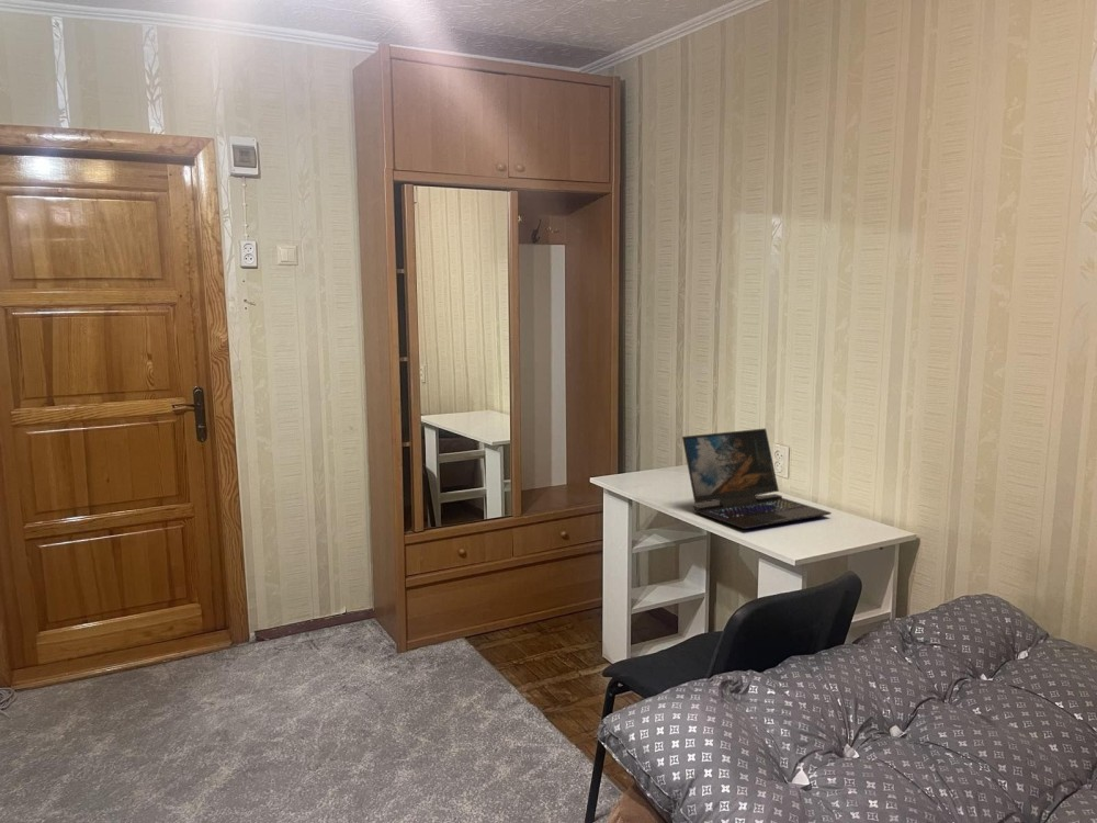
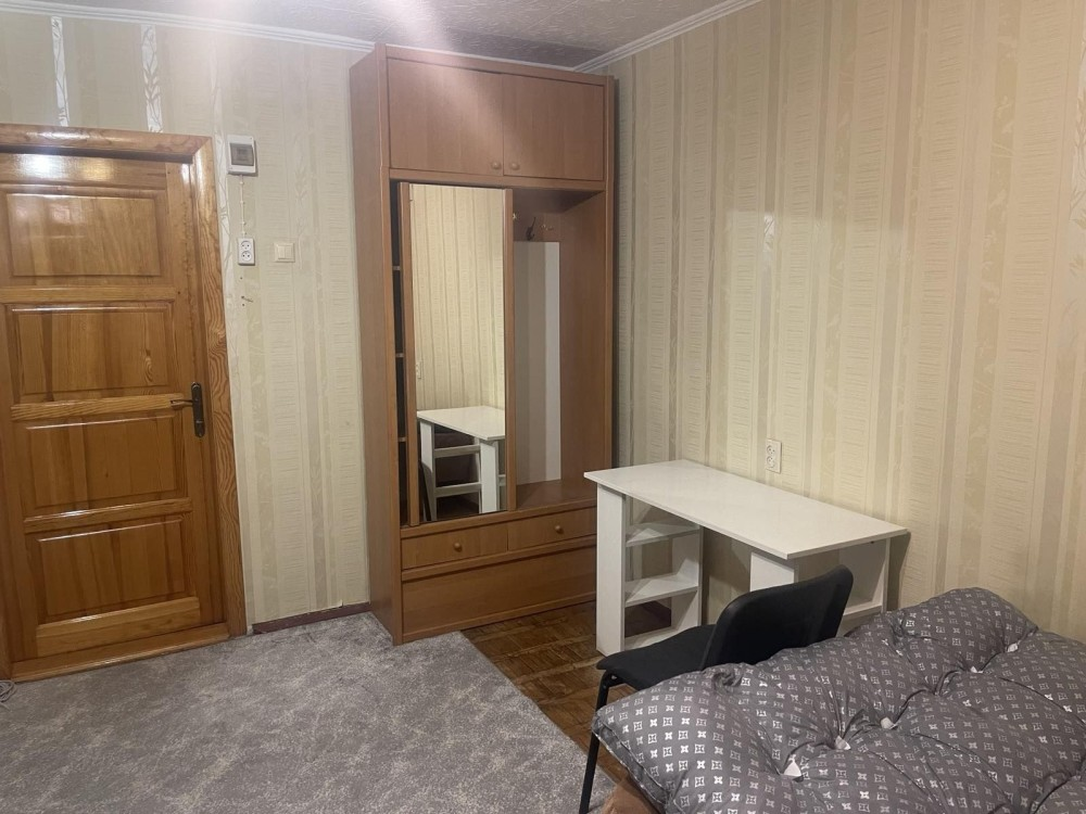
- laptop [681,428,833,530]
